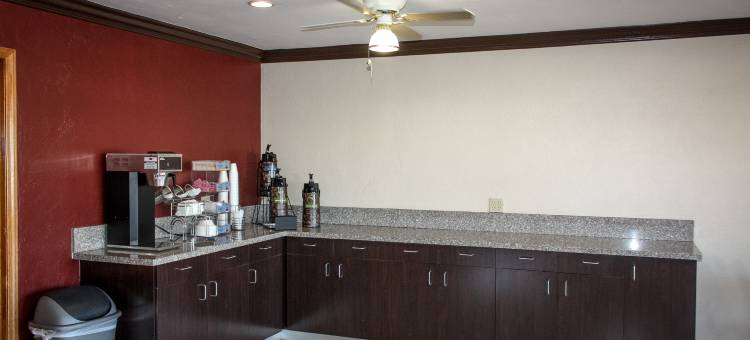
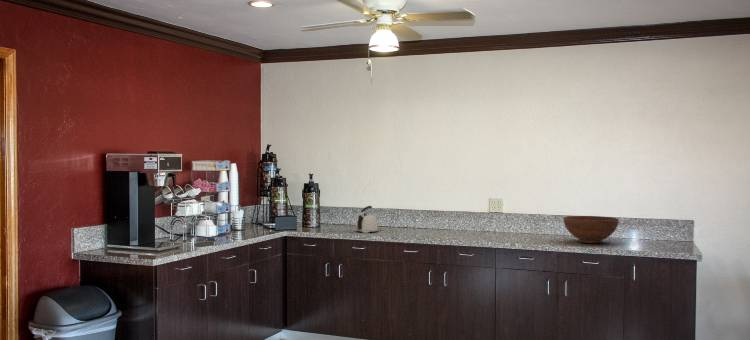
+ kettle [355,205,379,234]
+ fruit bowl [562,215,620,244]
